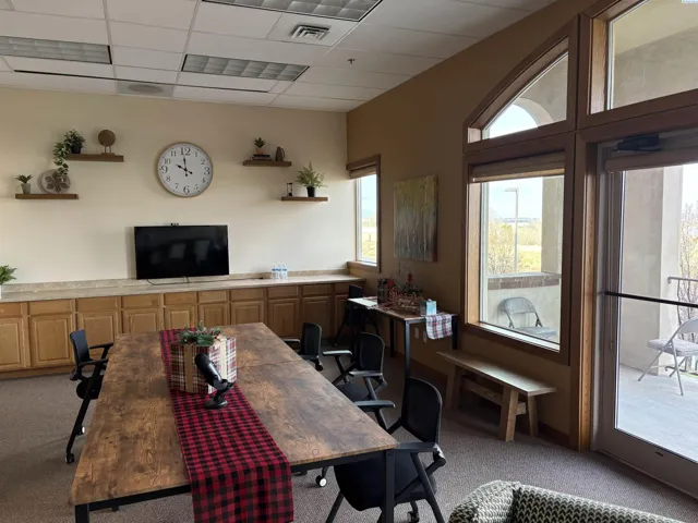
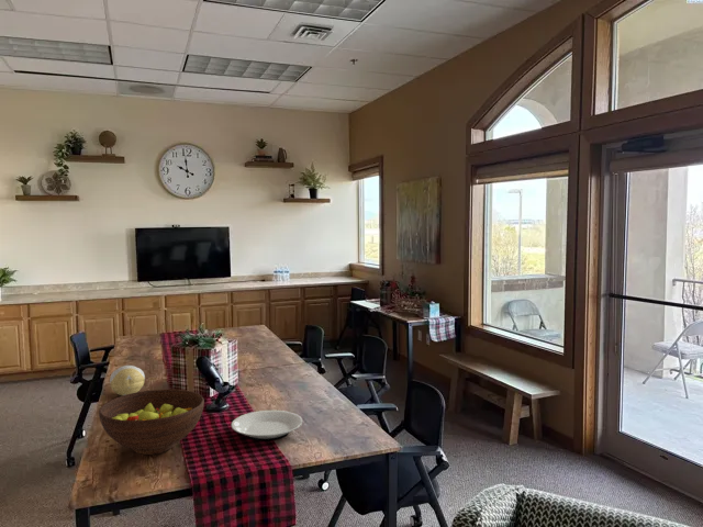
+ plate [231,410,303,442]
+ fruit bowl [98,389,205,456]
+ decorative ball [109,365,146,396]
